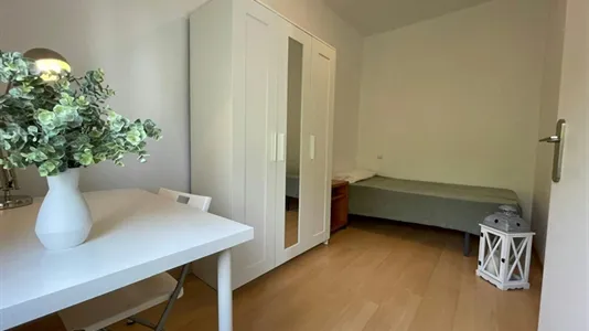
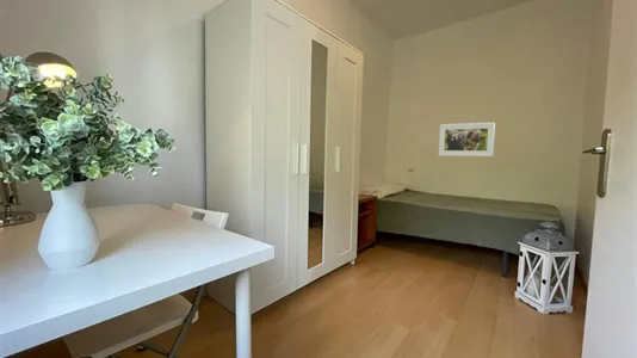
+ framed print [438,122,496,158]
